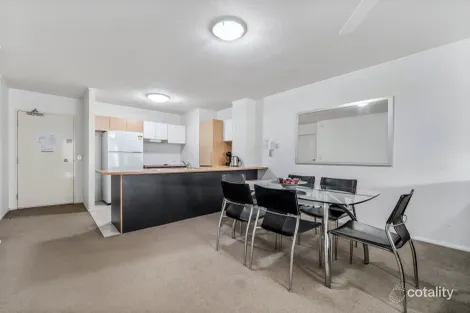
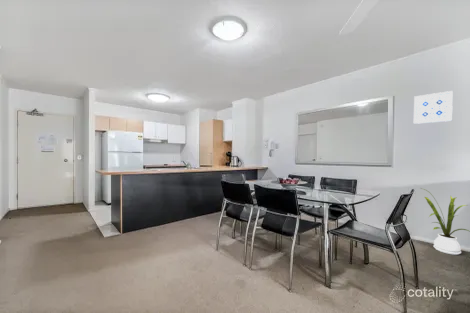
+ wall art [413,90,454,125]
+ house plant [420,187,470,256]
